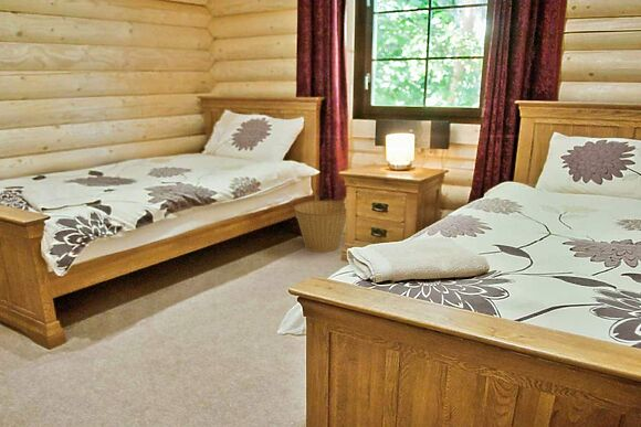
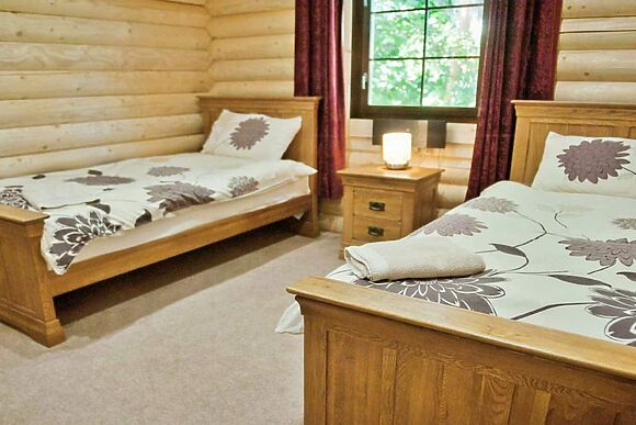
- basket [293,200,347,253]
